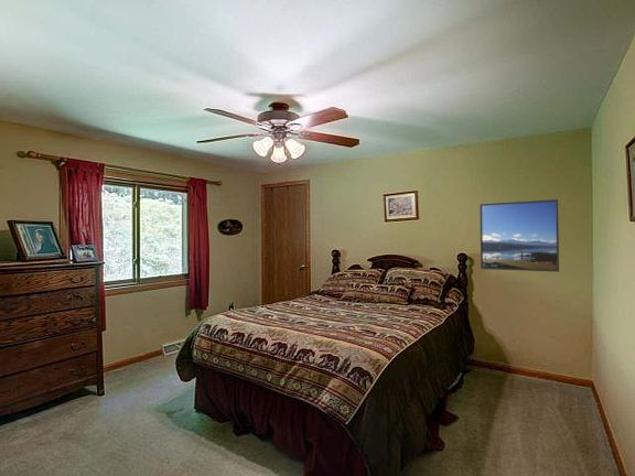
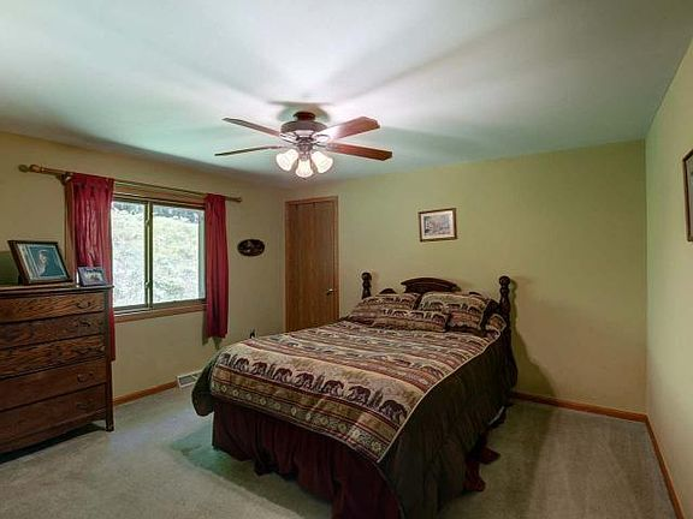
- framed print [478,198,560,273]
